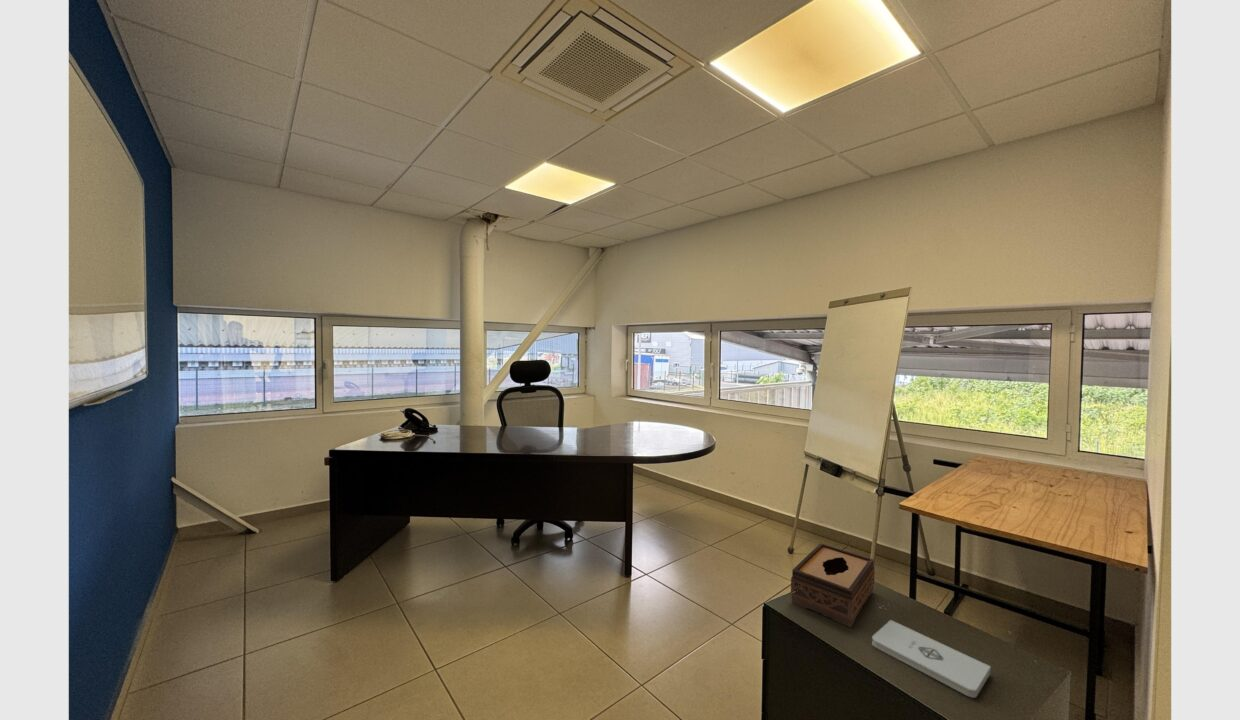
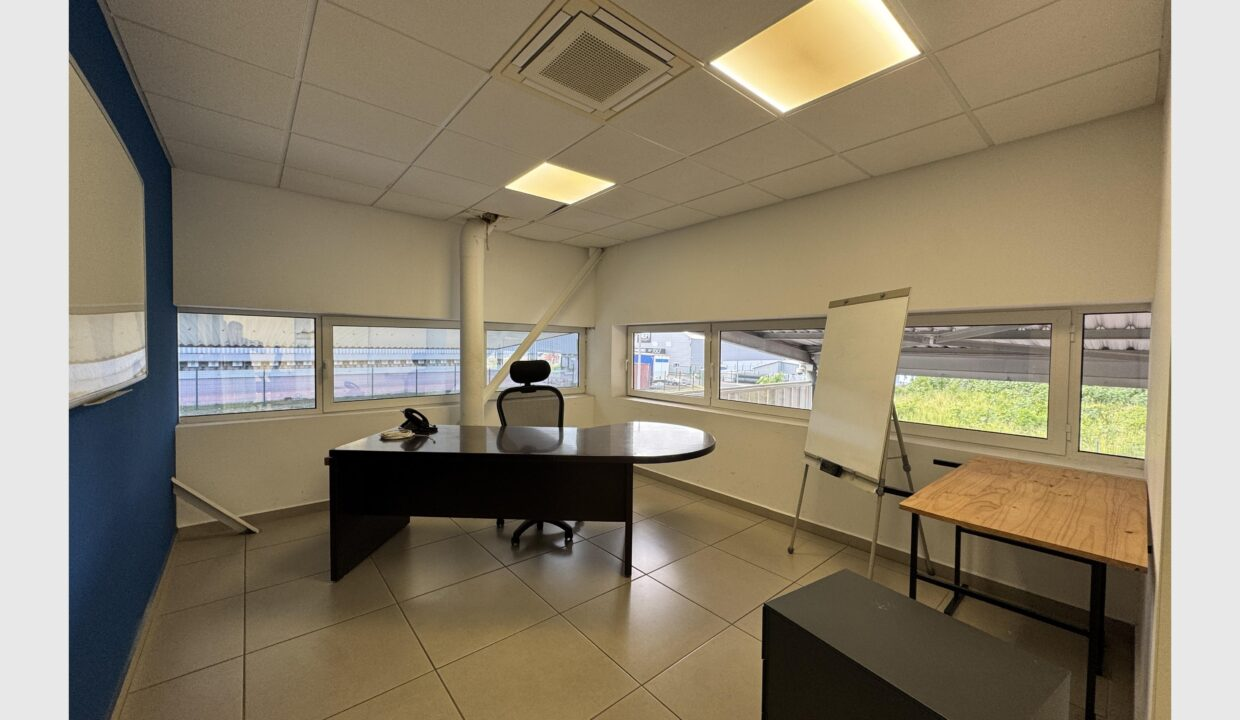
- notepad [871,619,992,699]
- tissue box [790,542,876,629]
